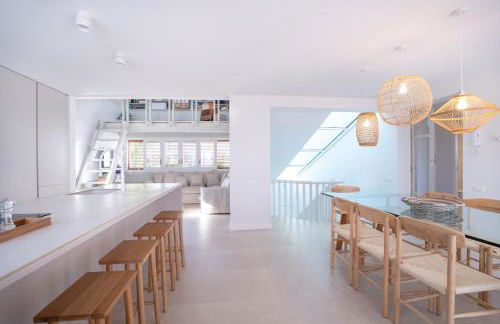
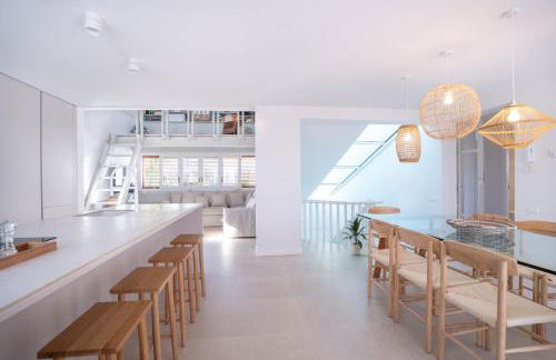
+ indoor plant [341,216,369,256]
